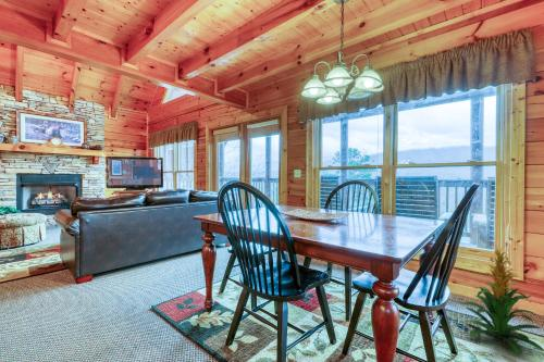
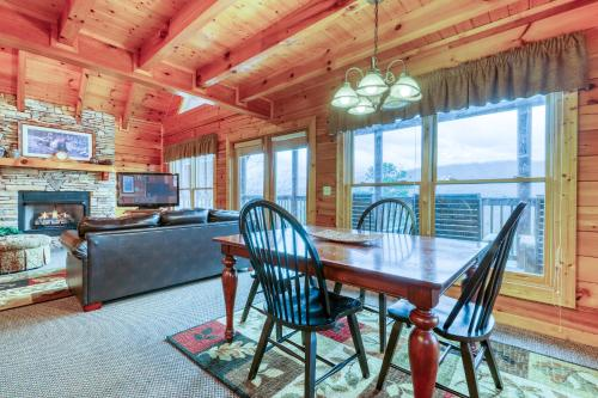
- indoor plant [461,244,544,355]
